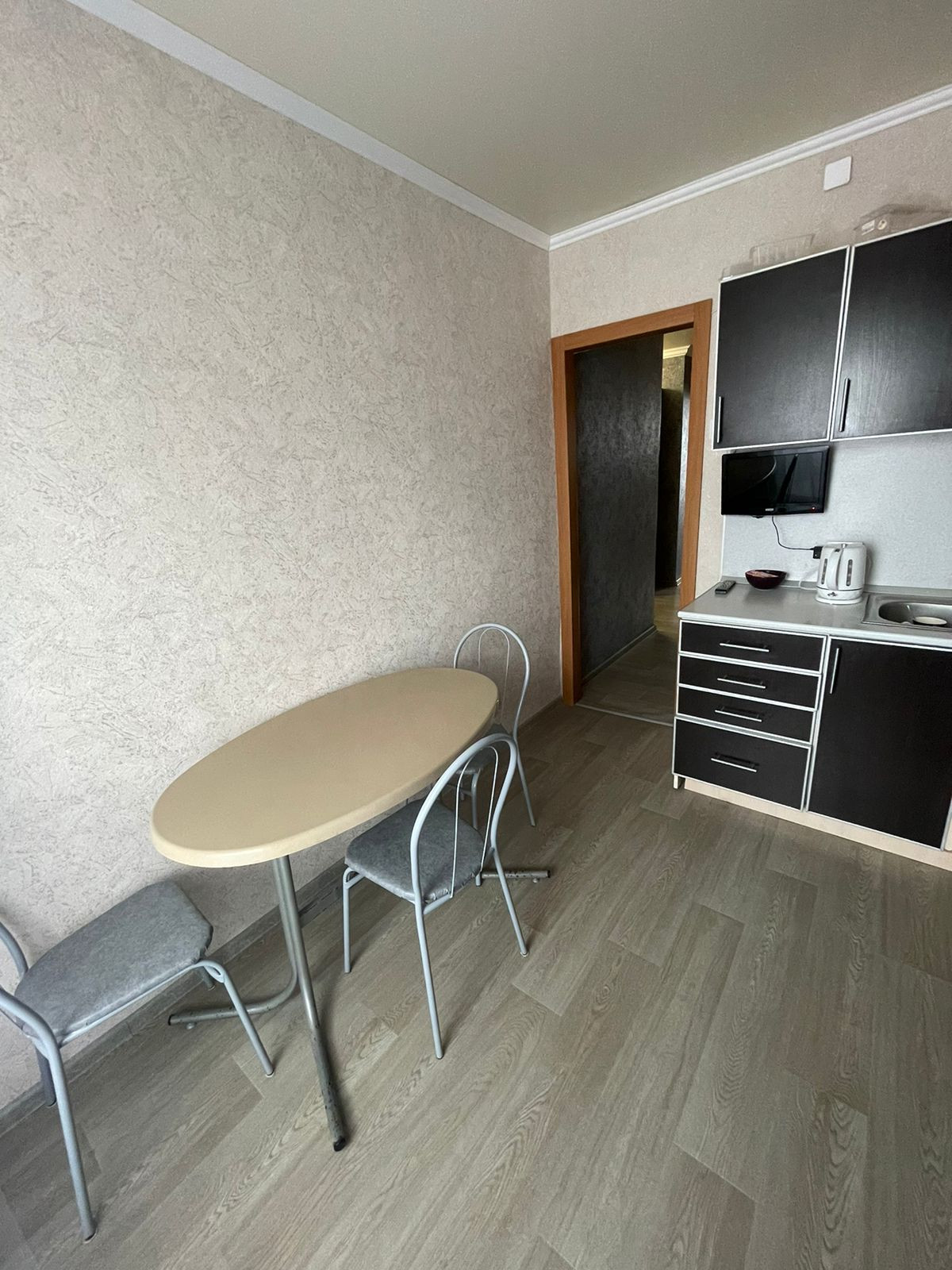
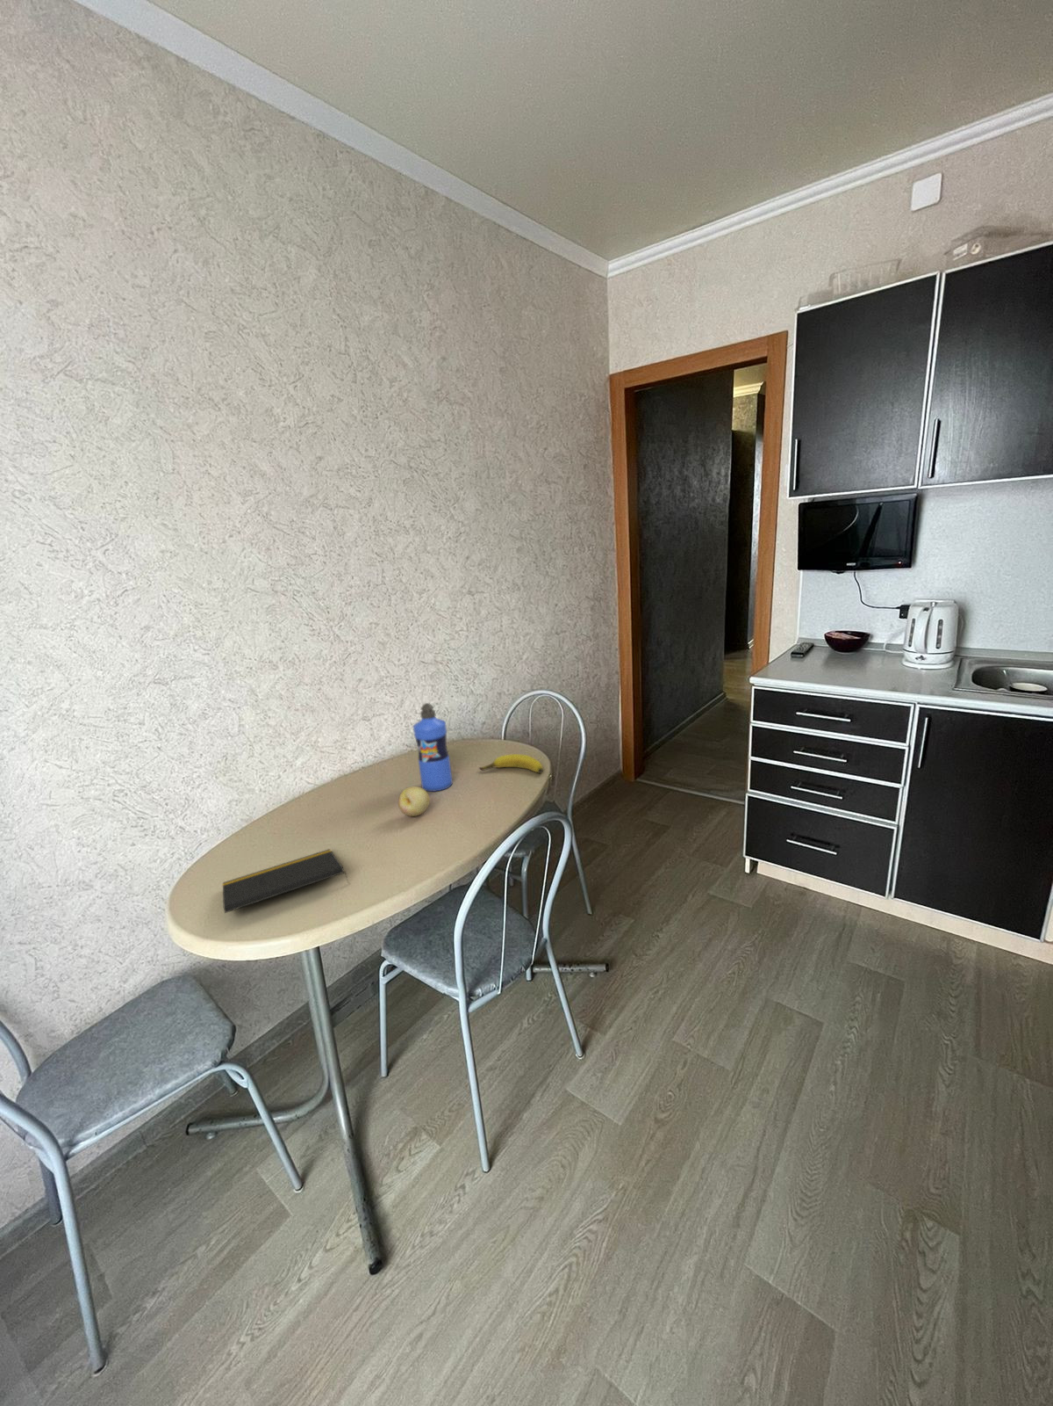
+ water bottle [413,702,453,792]
+ fruit [397,786,431,817]
+ notepad [221,848,351,913]
+ banana [478,753,544,774]
